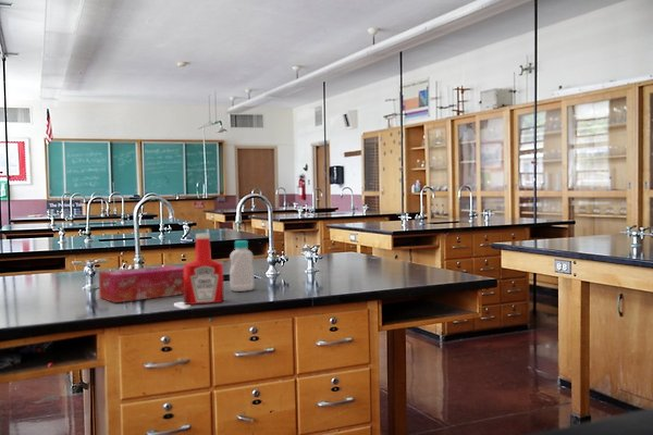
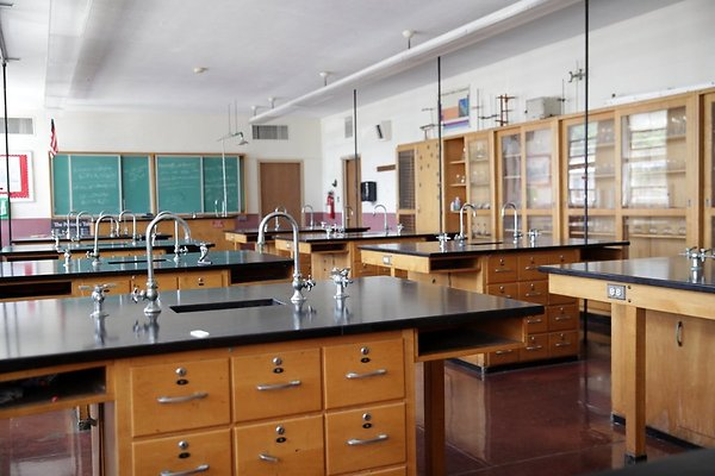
- soap bottle [182,233,225,306]
- bottle [229,239,255,293]
- tissue box [98,264,184,303]
